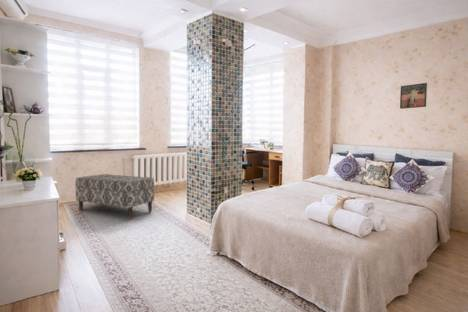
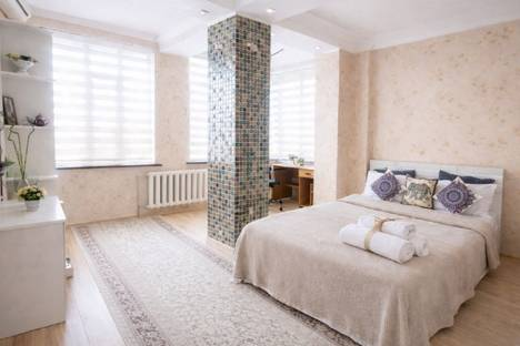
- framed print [399,82,428,110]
- bench [75,173,155,220]
